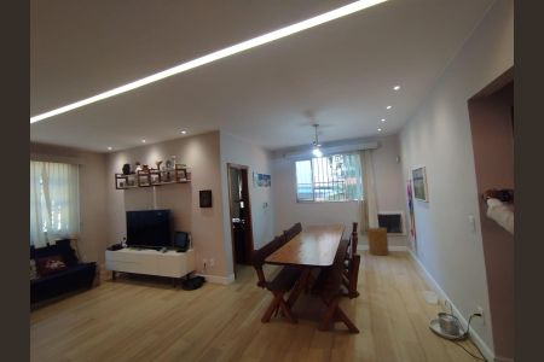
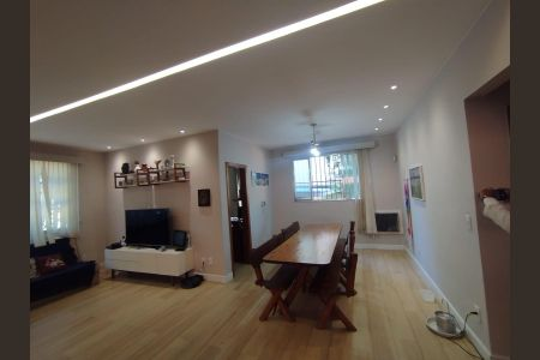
- basket [366,226,390,257]
